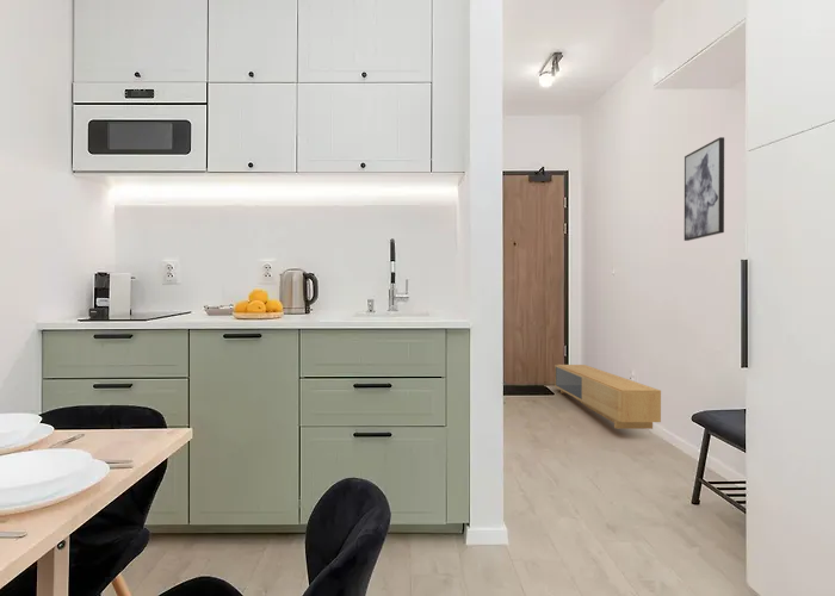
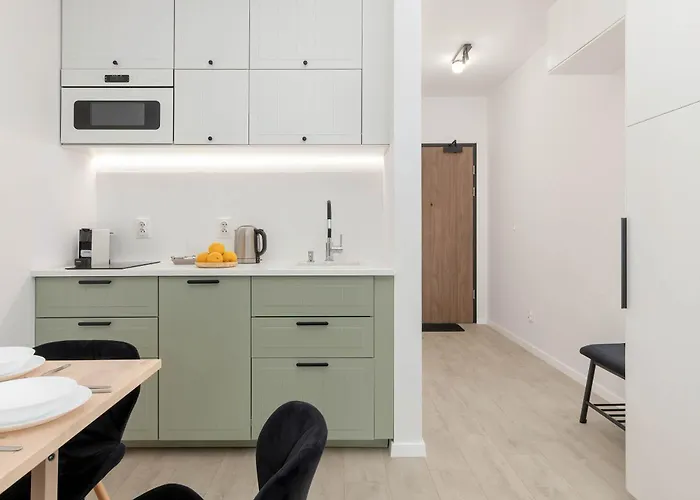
- wall art [684,136,725,242]
- media console [553,364,662,430]
